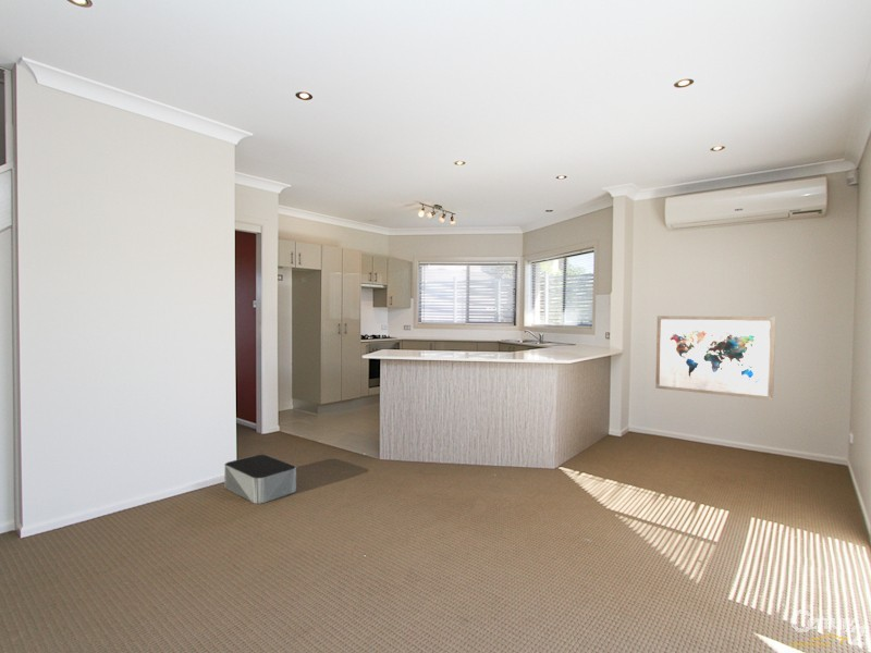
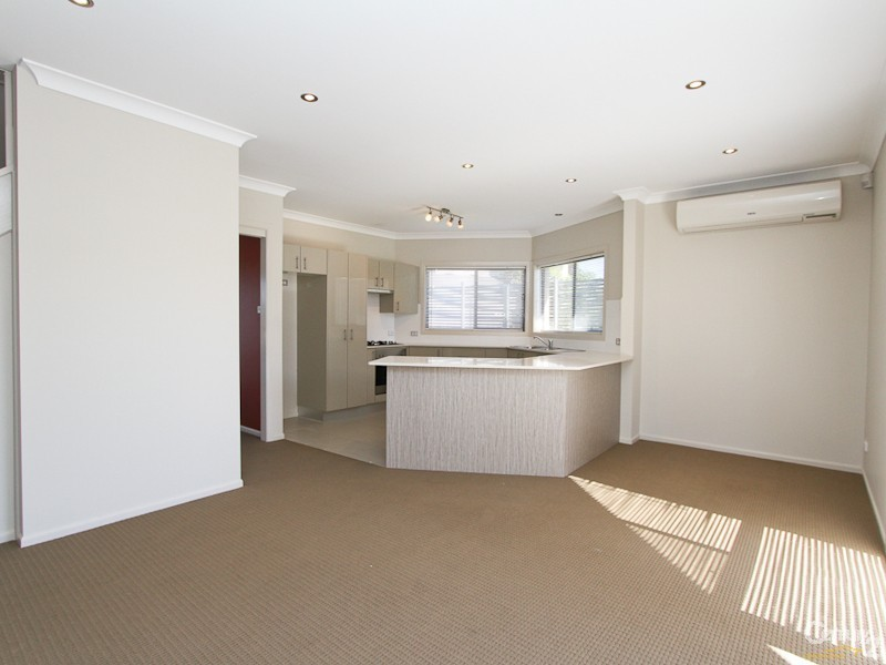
- storage bin [223,454,297,505]
- wall art [654,315,776,402]
